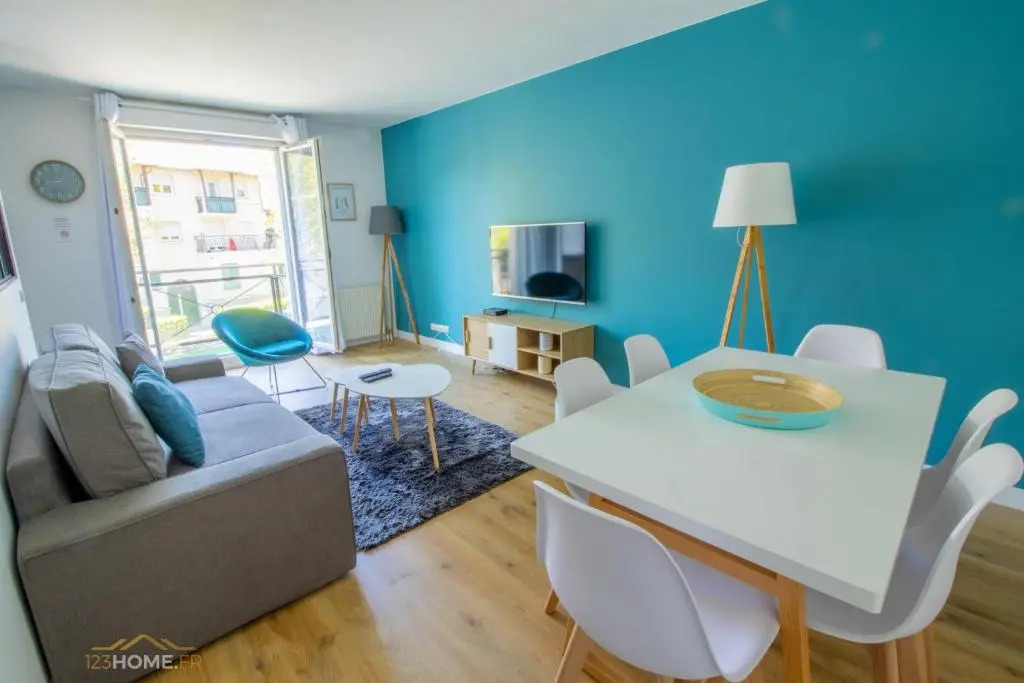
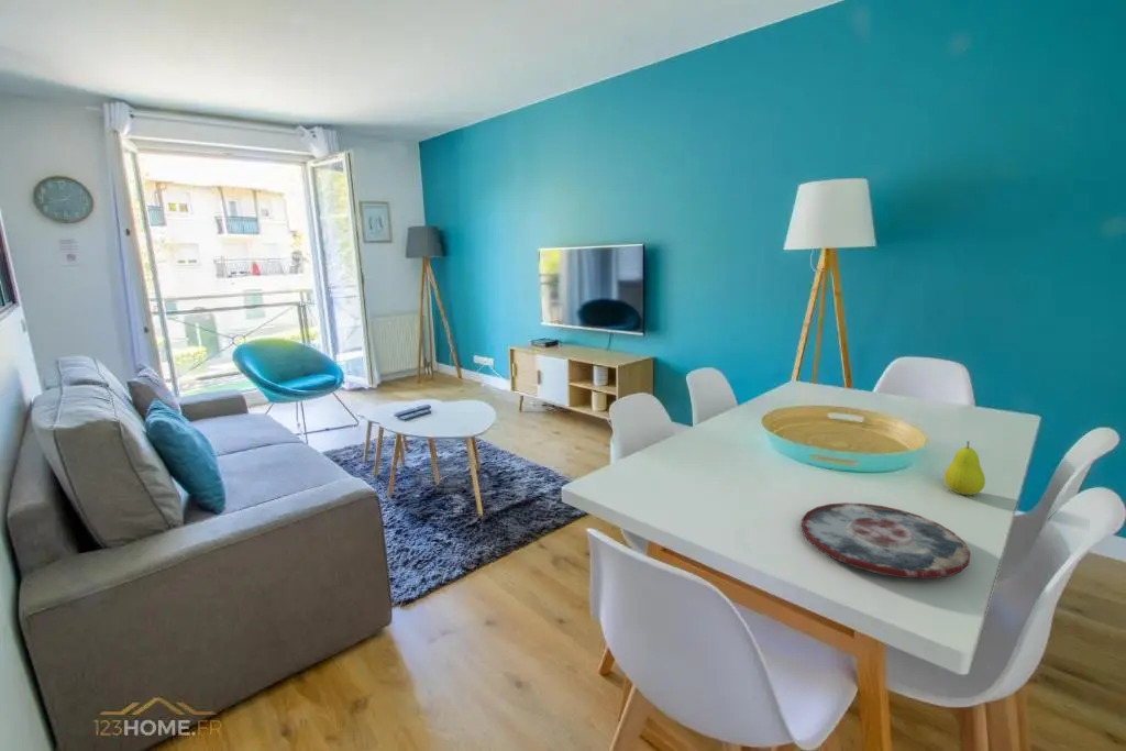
+ fruit [943,440,986,496]
+ plate [801,501,971,581]
